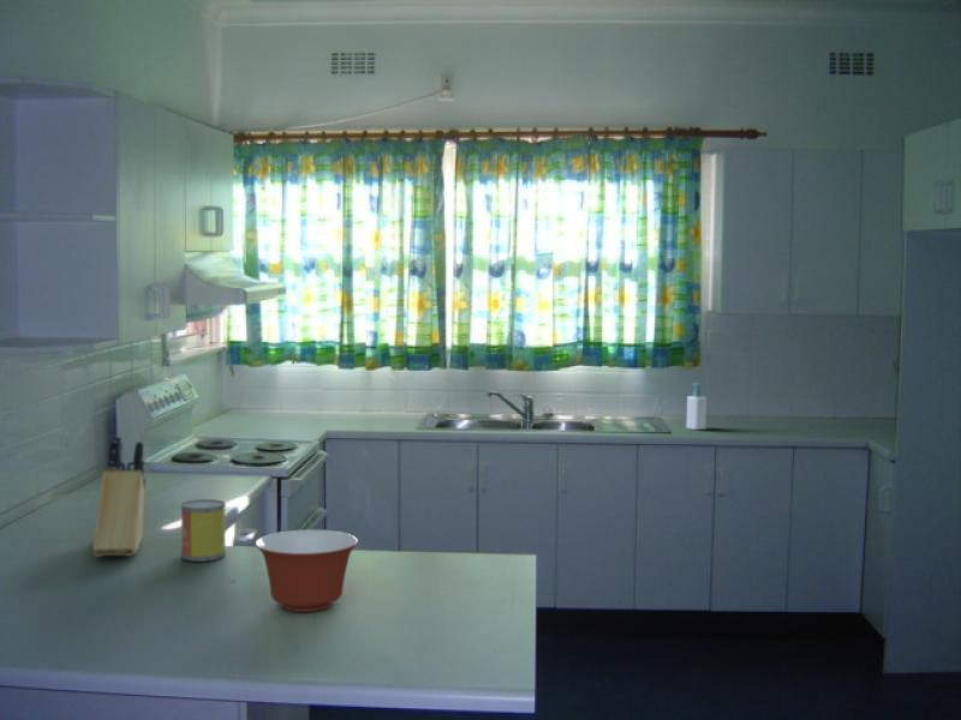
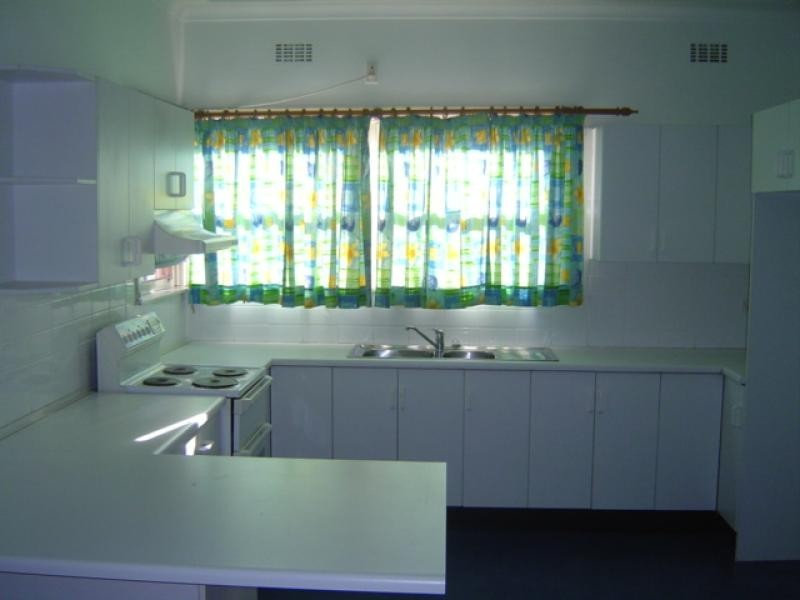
- mixing bowl [255,528,359,613]
- soap bottle [686,382,708,431]
- knife block [91,434,147,558]
- canister [180,498,227,563]
